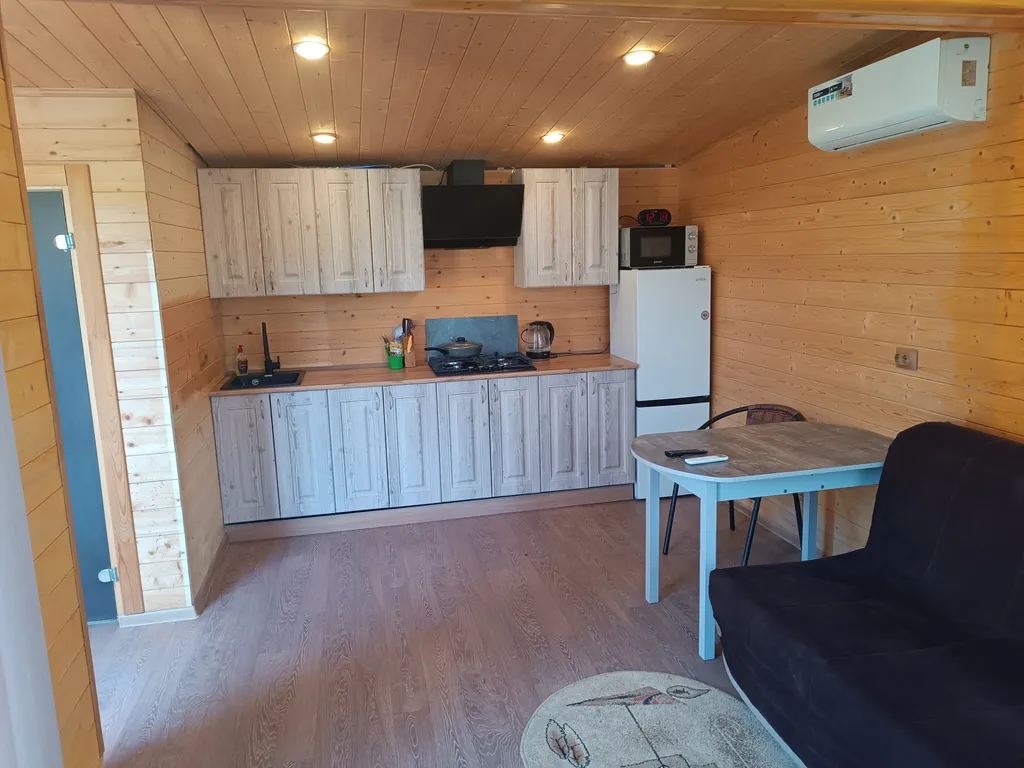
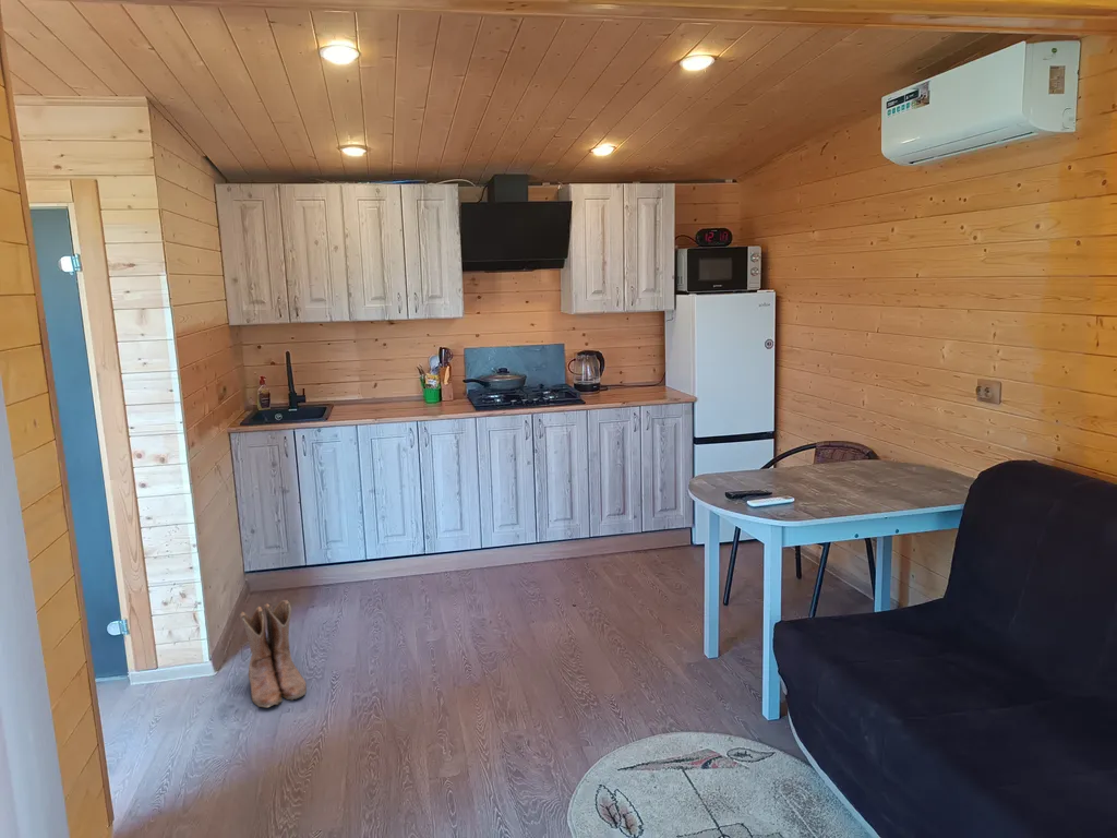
+ boots [238,599,308,708]
